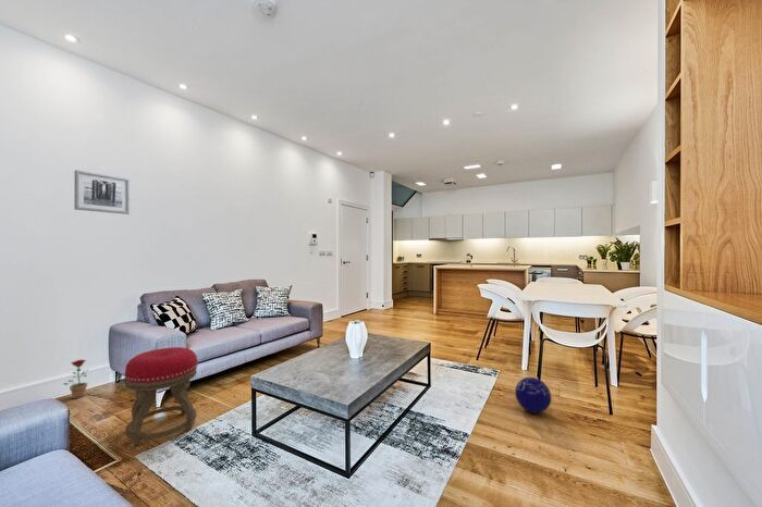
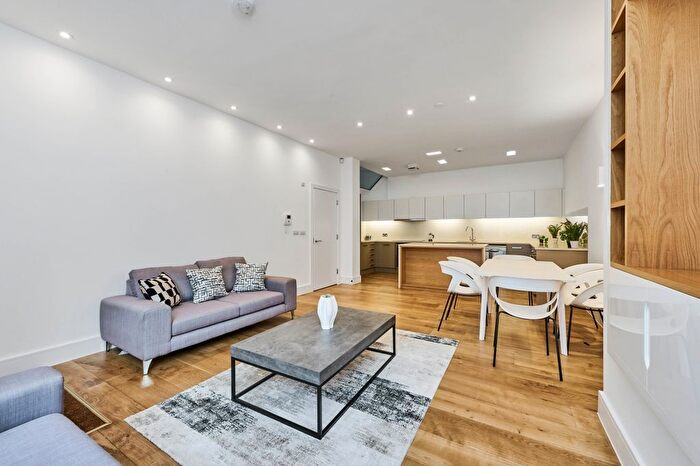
- ball [514,376,552,415]
- stool [124,346,198,446]
- decorative plant [62,359,88,399]
- wall art [73,169,131,215]
